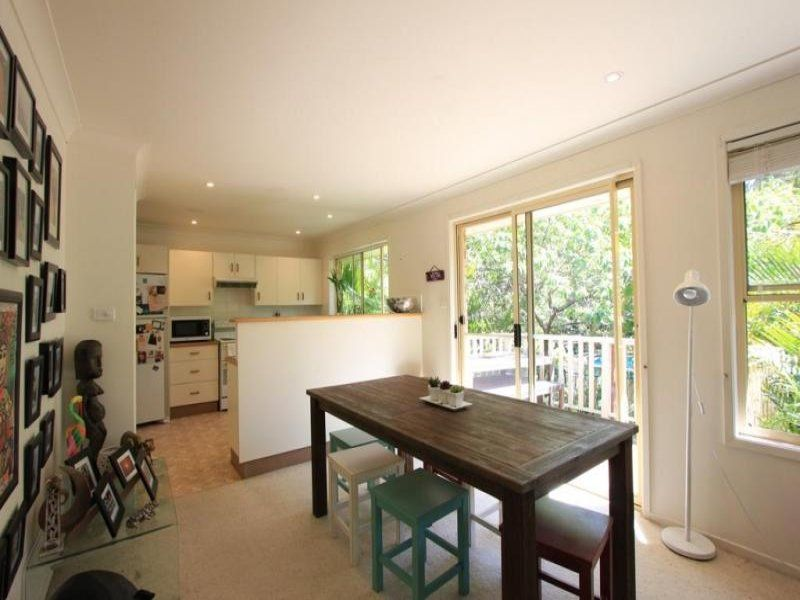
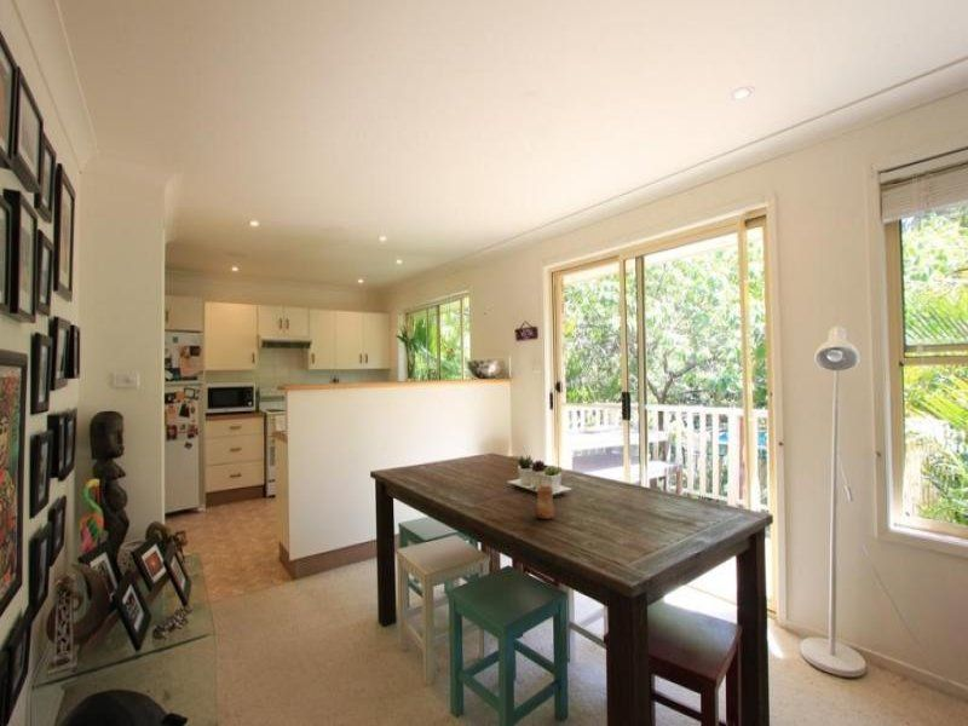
+ cup [534,485,557,520]
